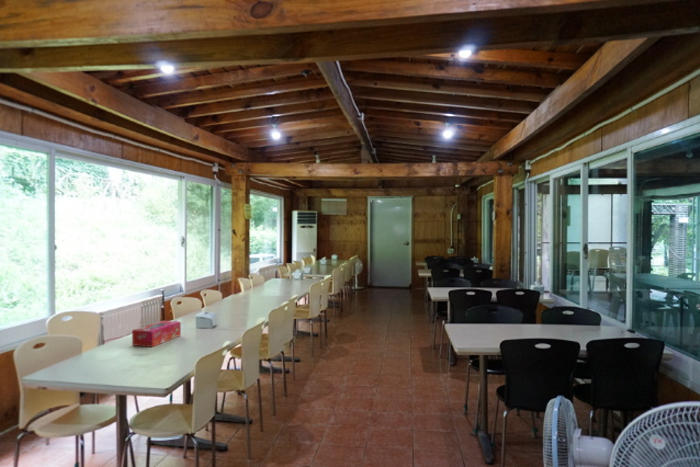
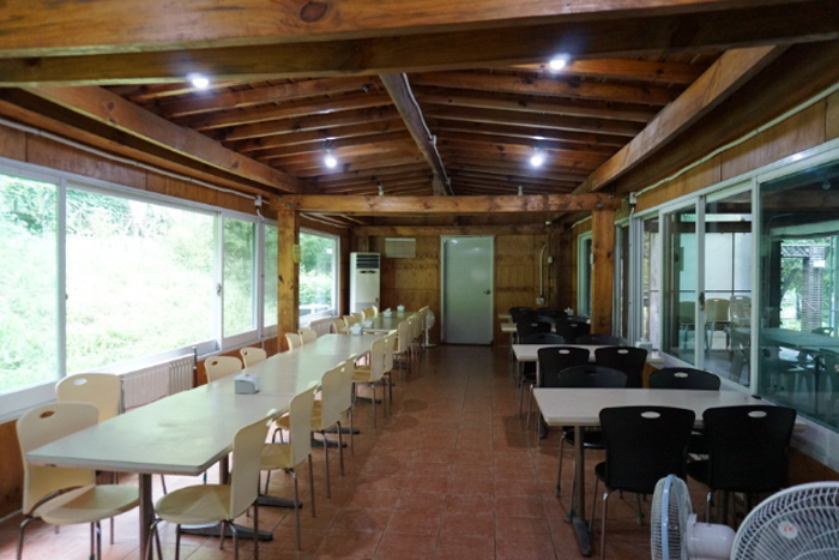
- tissue box [131,320,182,348]
